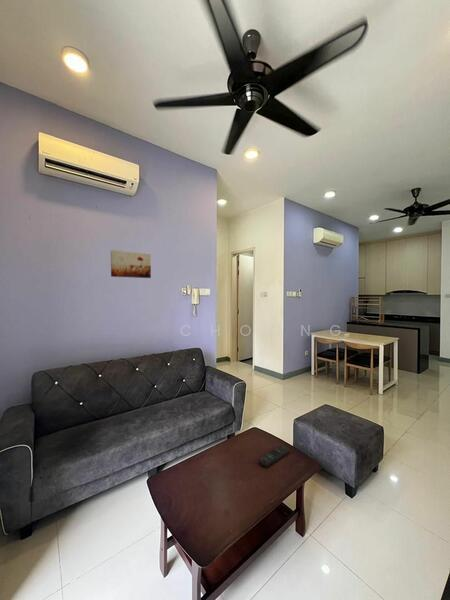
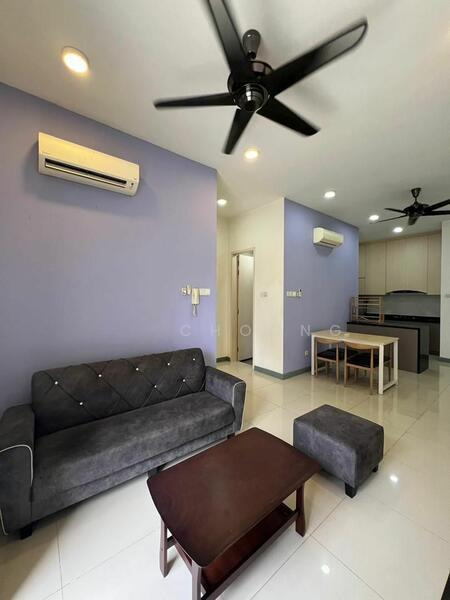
- remote control [258,444,290,468]
- wall art [110,249,152,279]
